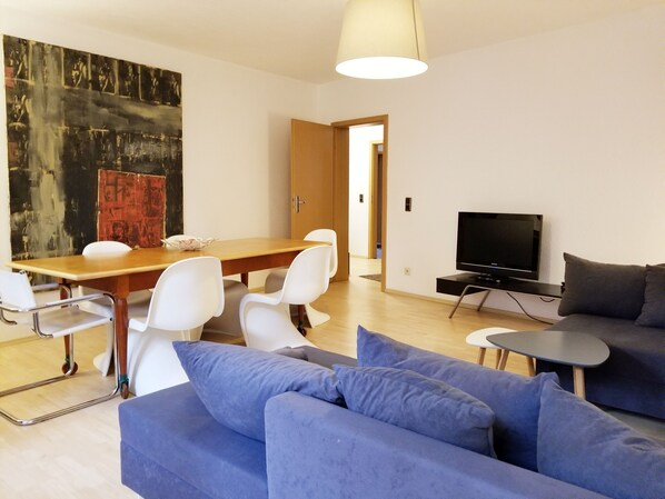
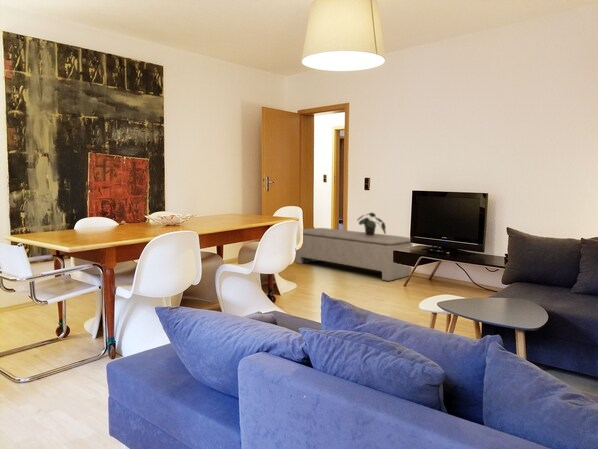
+ potted plant [356,212,387,236]
+ bench [294,227,413,282]
